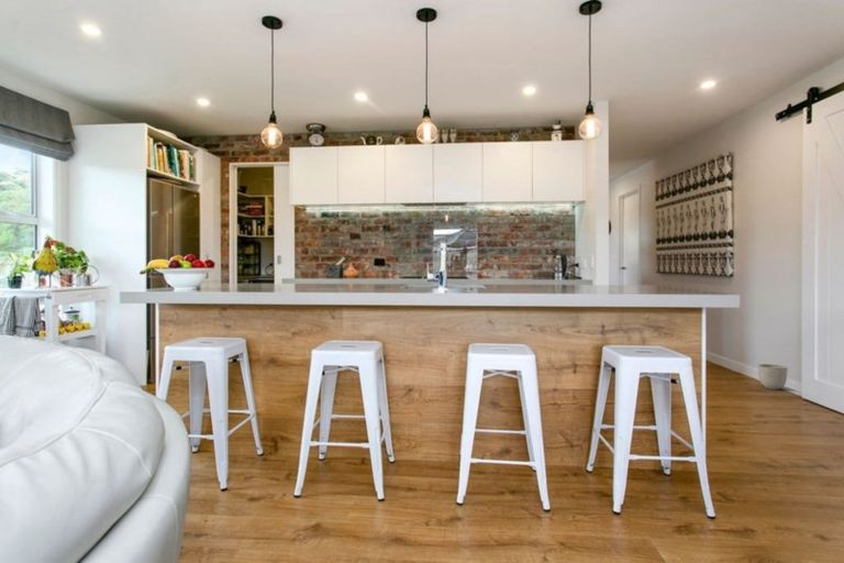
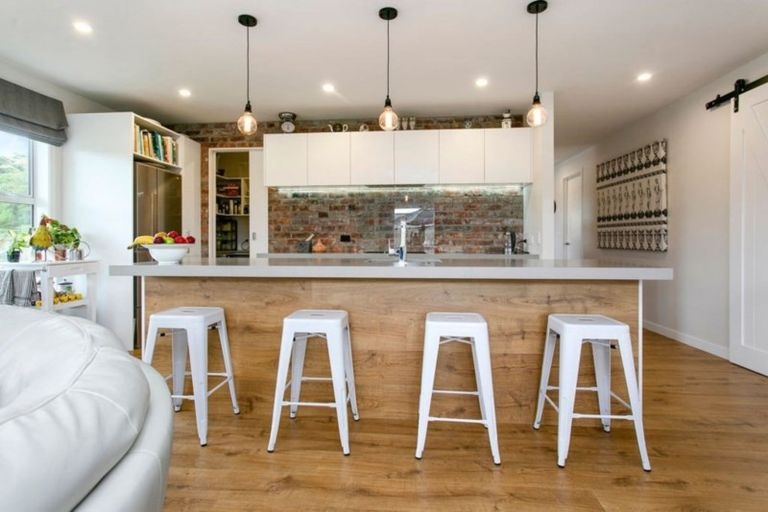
- planter [757,363,789,390]
